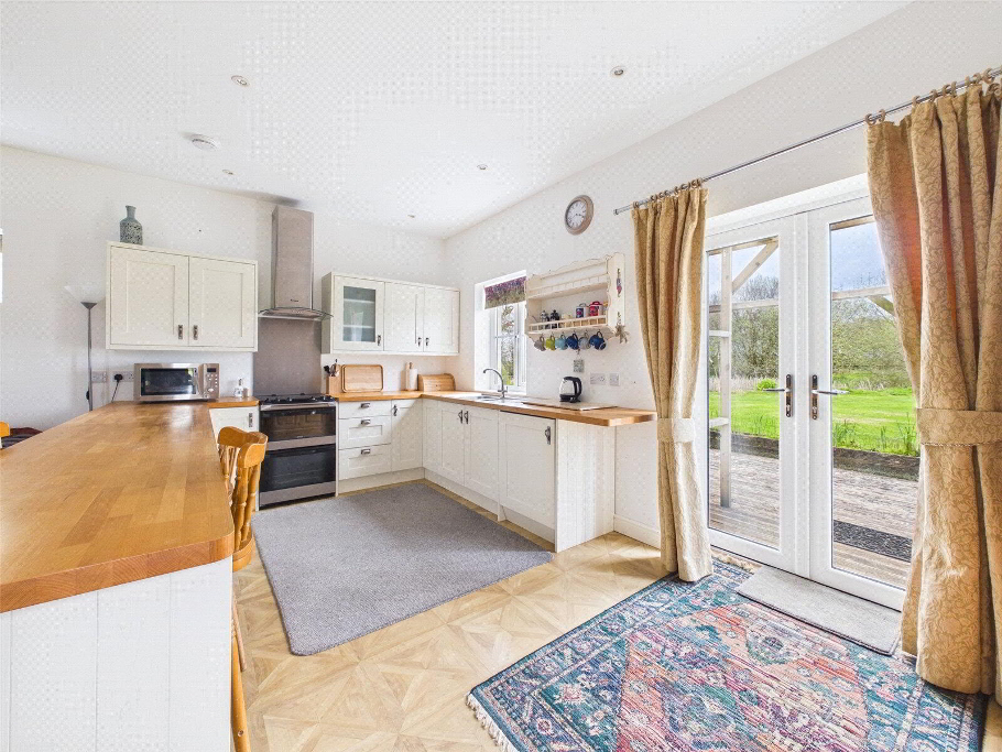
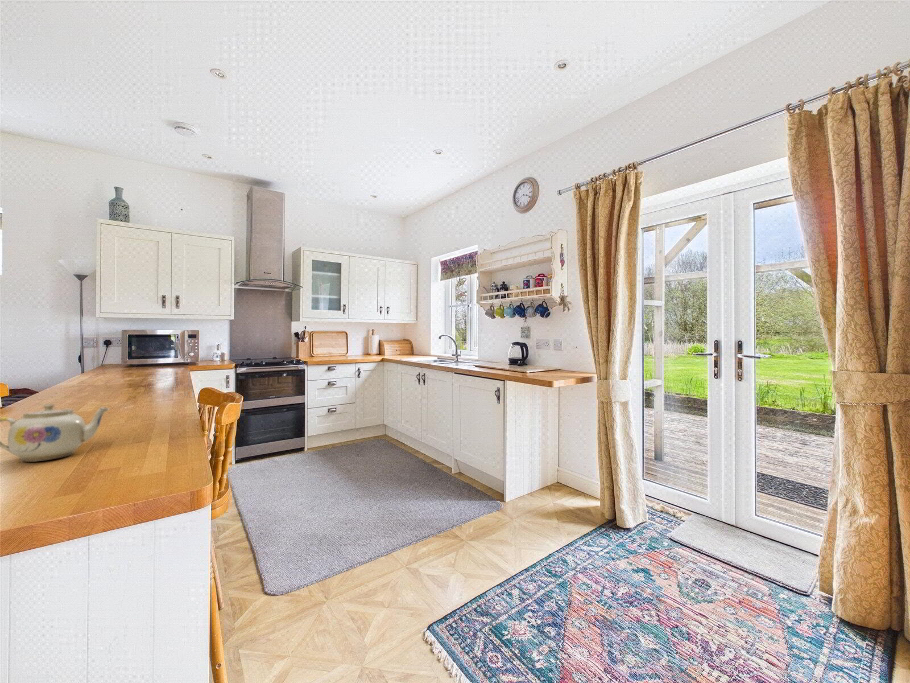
+ teapot [0,403,111,463]
